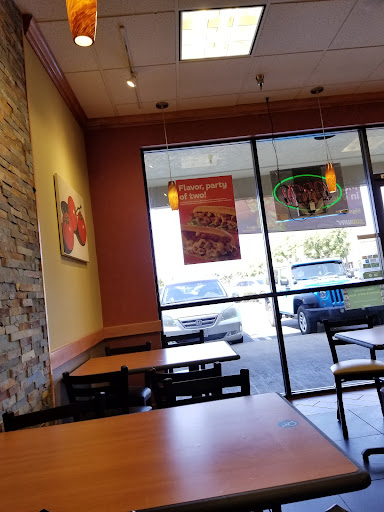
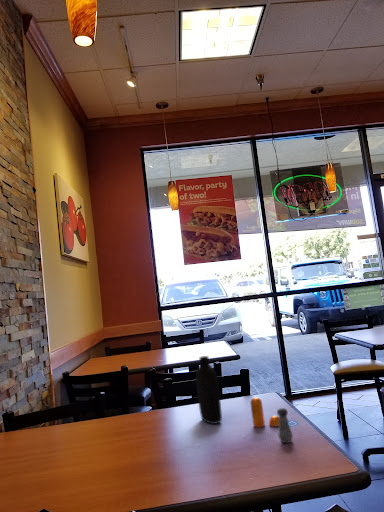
+ pepper shaker [249,396,279,428]
+ bottle [195,355,223,425]
+ salt shaker [276,407,294,444]
